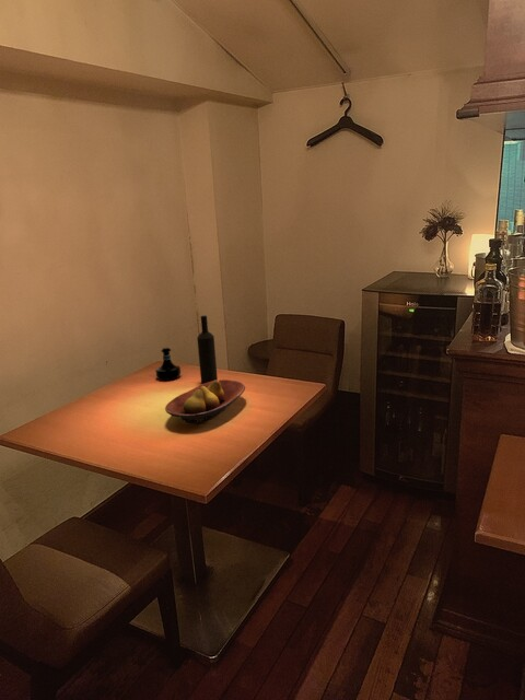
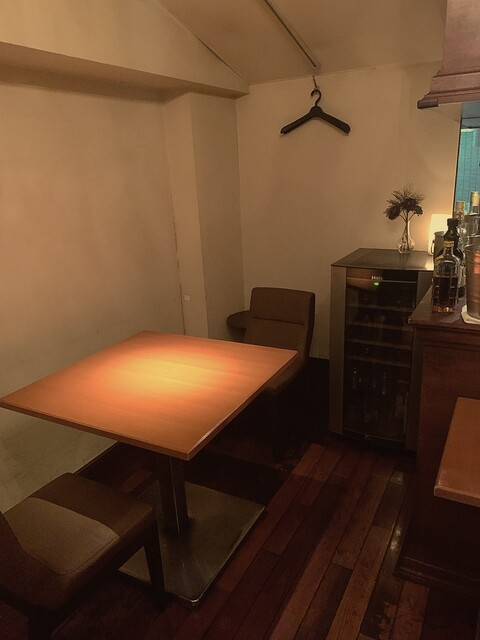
- tequila bottle [154,347,182,382]
- fruit bowl [164,378,246,425]
- wine bottle [196,315,219,384]
